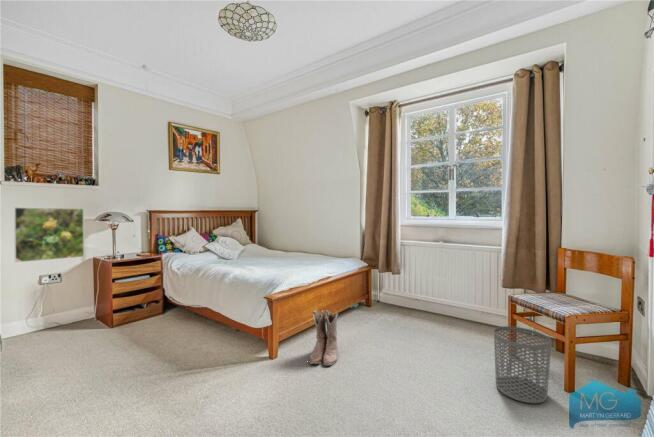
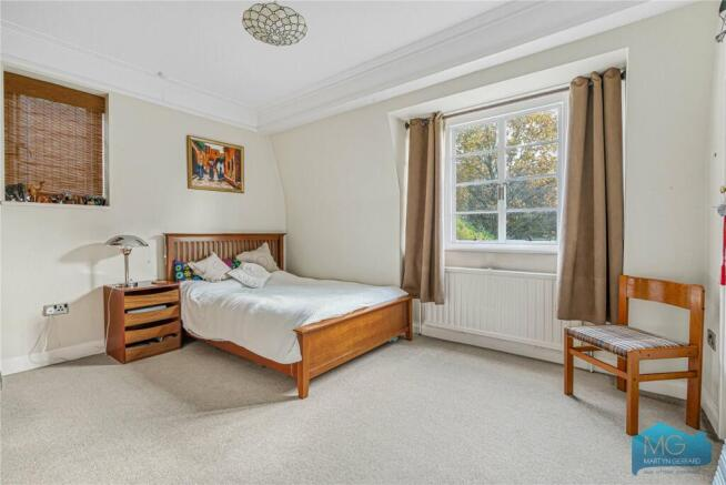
- boots [309,309,339,367]
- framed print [13,206,85,264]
- waste bin [493,325,552,404]
